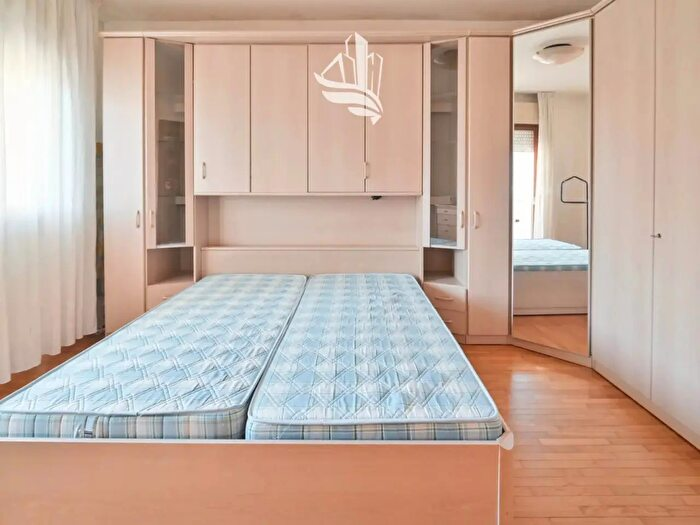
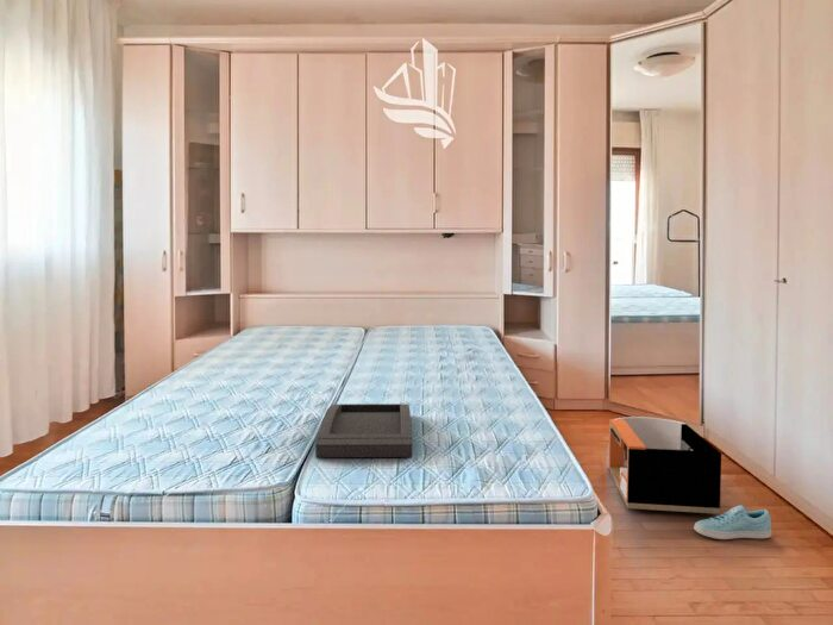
+ sneaker [693,504,772,540]
+ storage bin [607,415,722,515]
+ tray [314,402,413,458]
